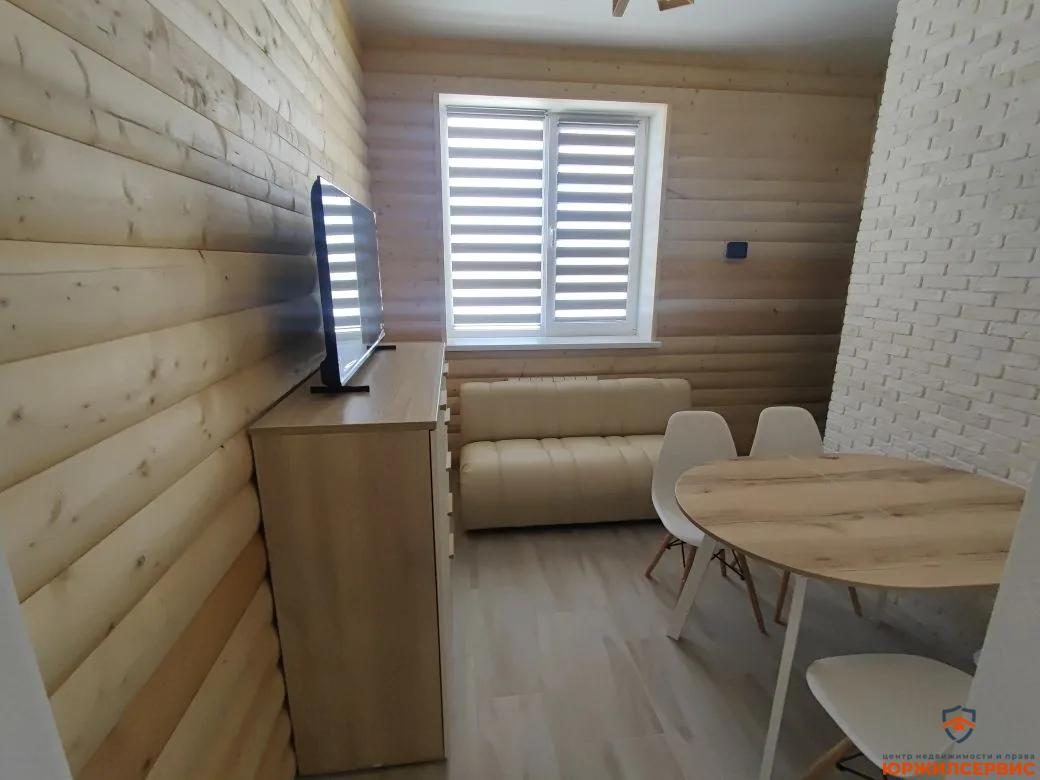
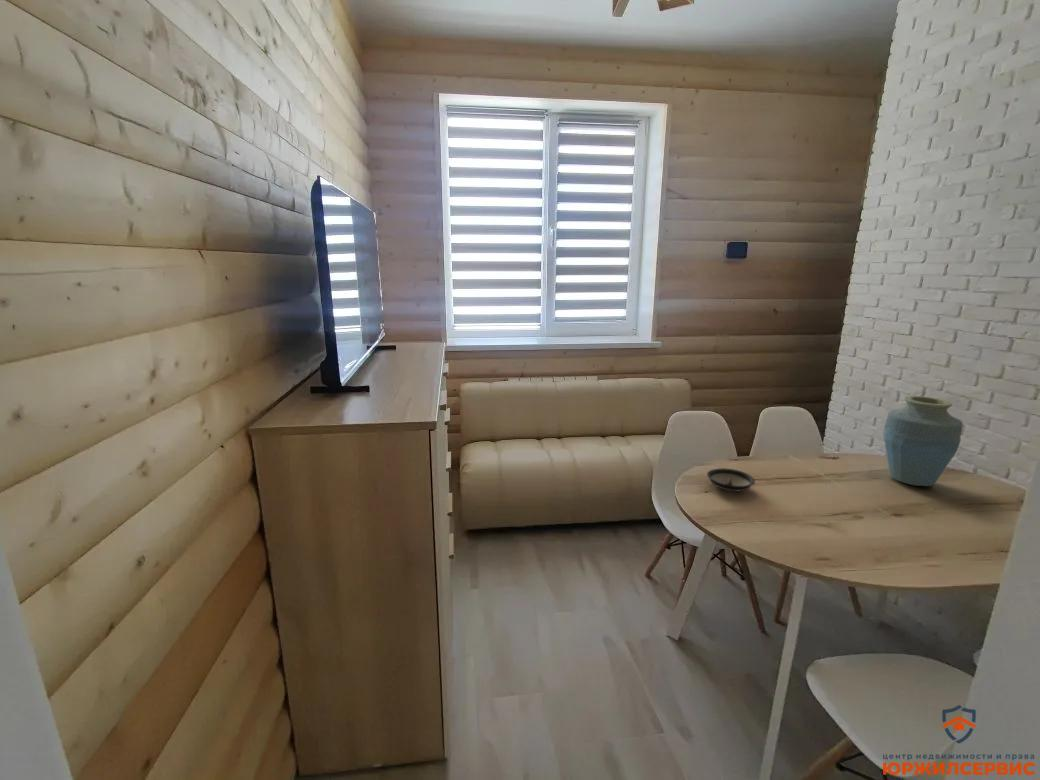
+ vase [882,395,964,487]
+ saucer [706,467,756,493]
